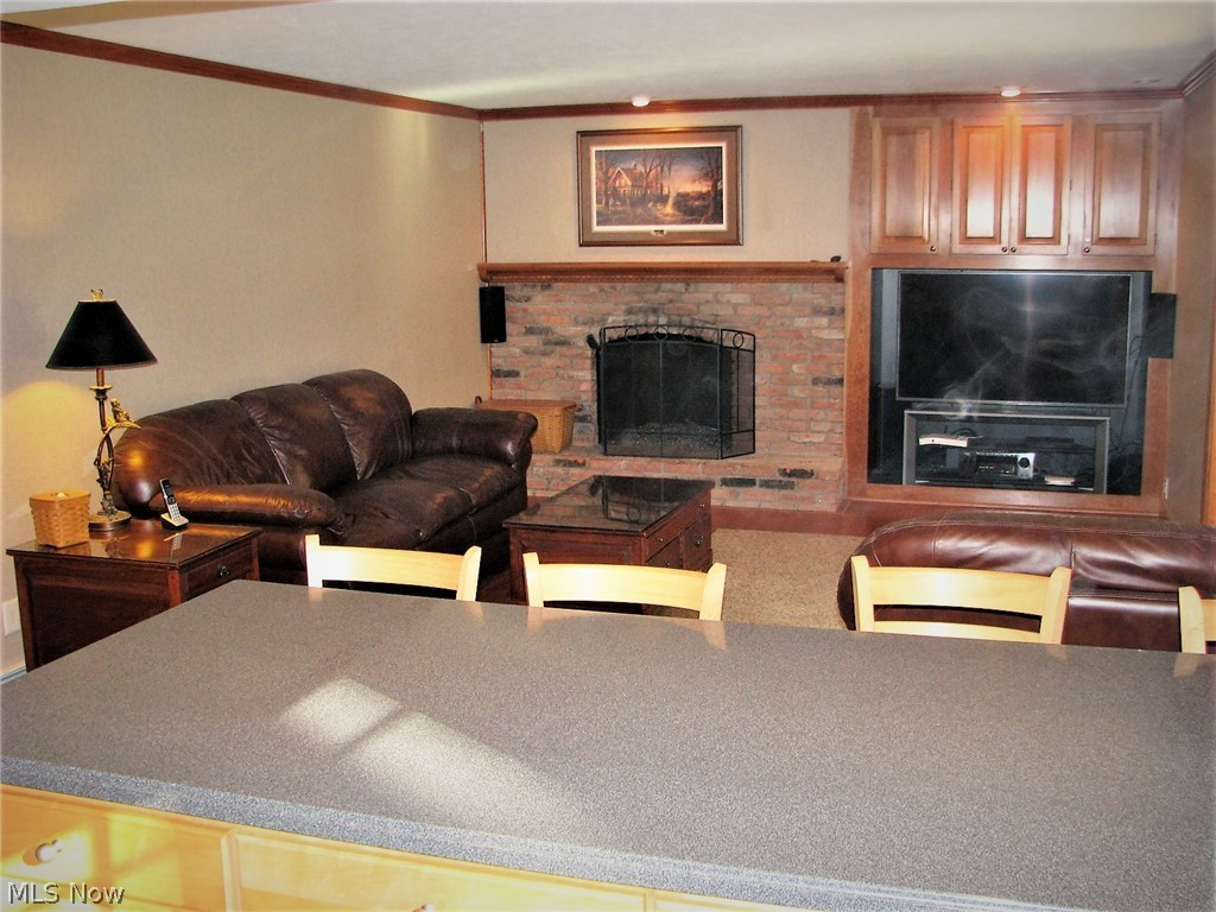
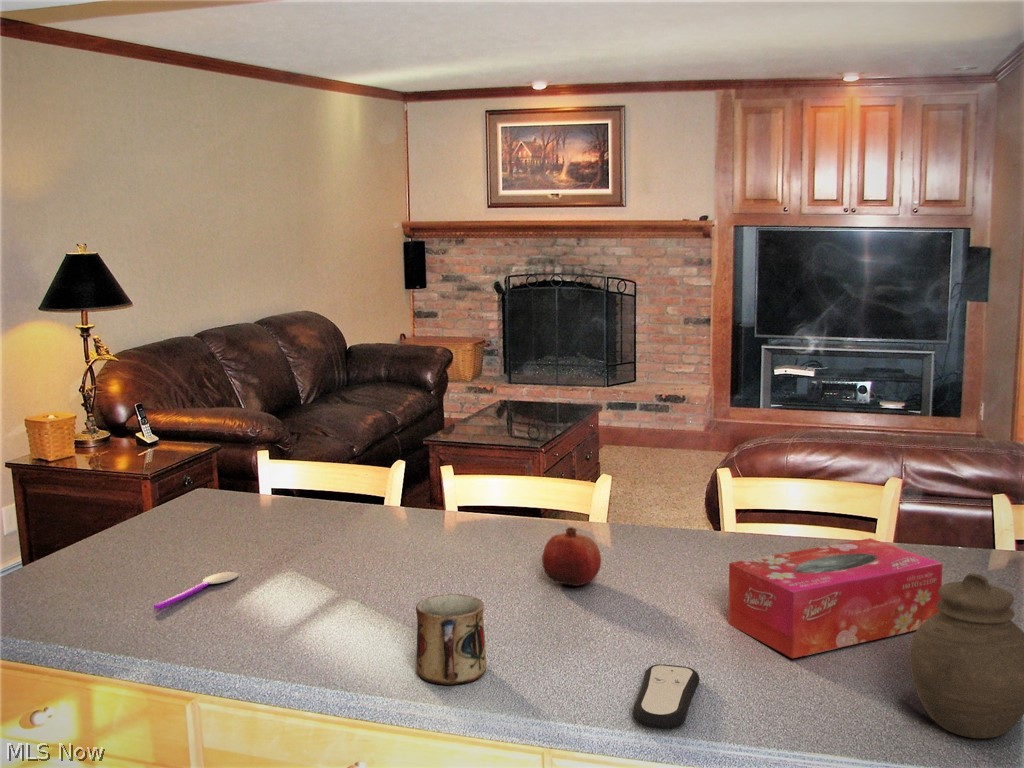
+ remote control [632,663,700,730]
+ tissue box [727,537,943,660]
+ spoon [153,571,240,610]
+ jar [909,572,1024,739]
+ mug [415,593,487,686]
+ fruit [541,526,602,587]
